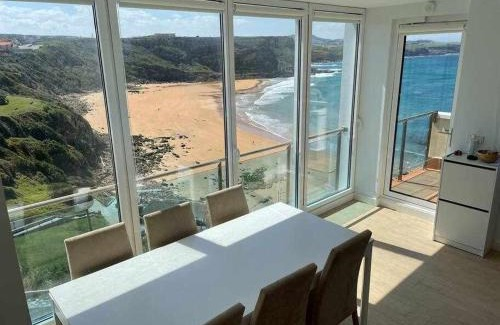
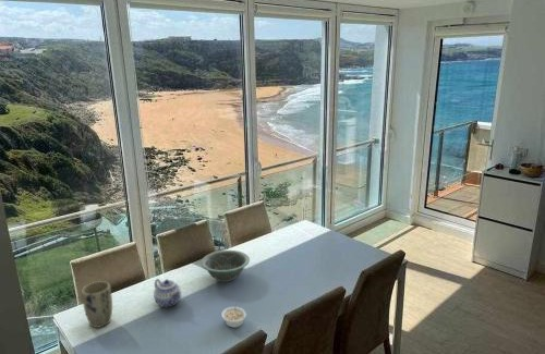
+ plant pot [81,280,113,329]
+ decorative bowl [199,249,251,283]
+ teapot [153,278,182,308]
+ legume [220,301,247,329]
